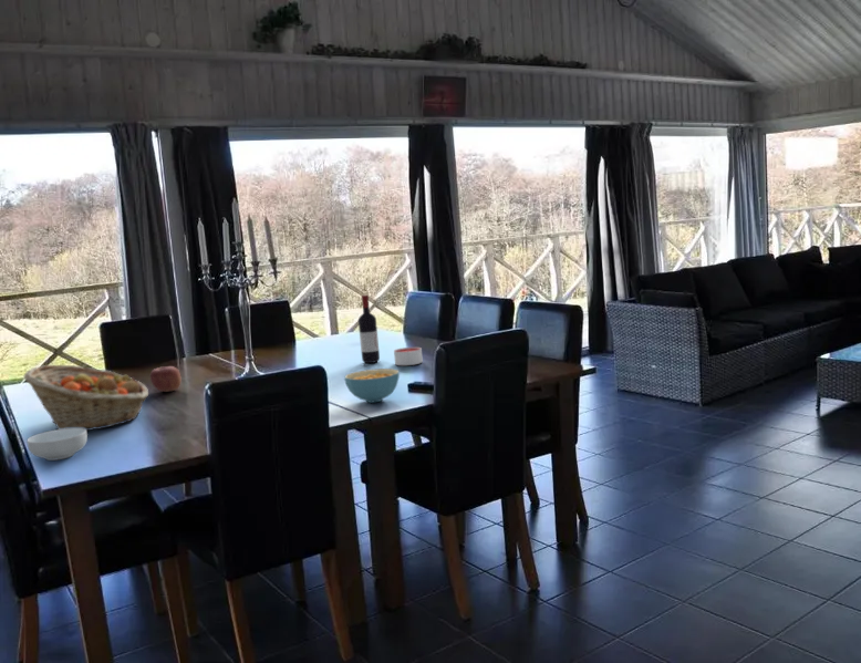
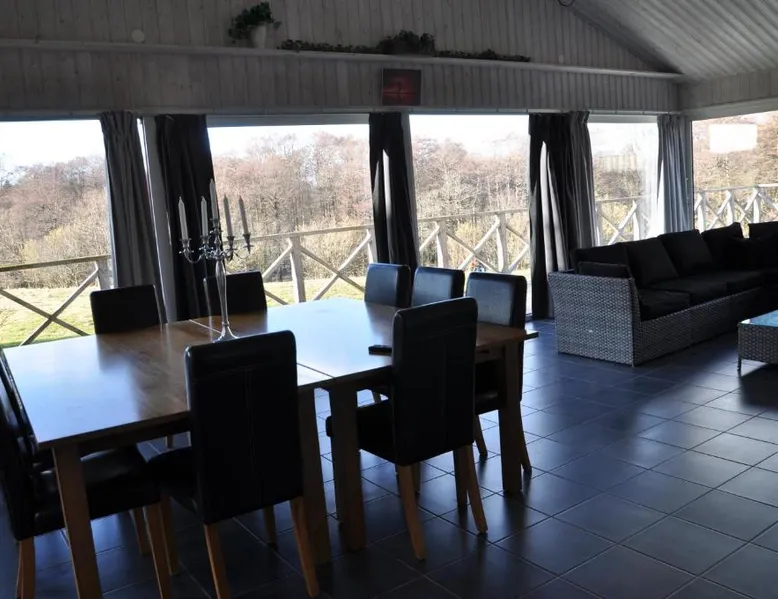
- candle [393,346,424,366]
- cereal bowl [343,367,401,404]
- wine bottle [357,294,381,364]
- cereal bowl [25,428,89,462]
- apple [149,365,181,393]
- fruit basket [22,364,149,432]
